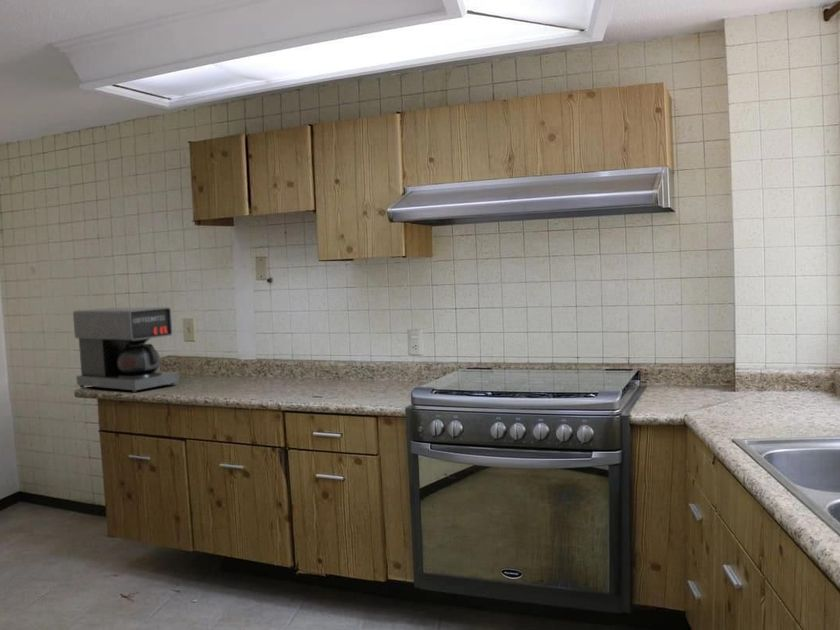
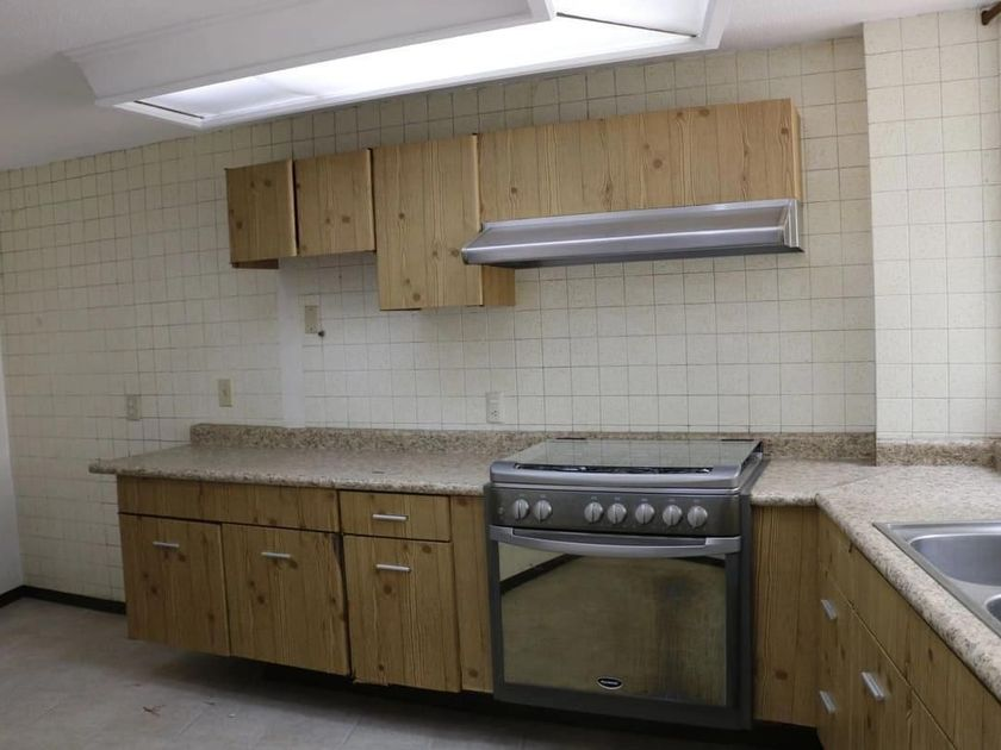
- coffee maker [72,306,180,394]
